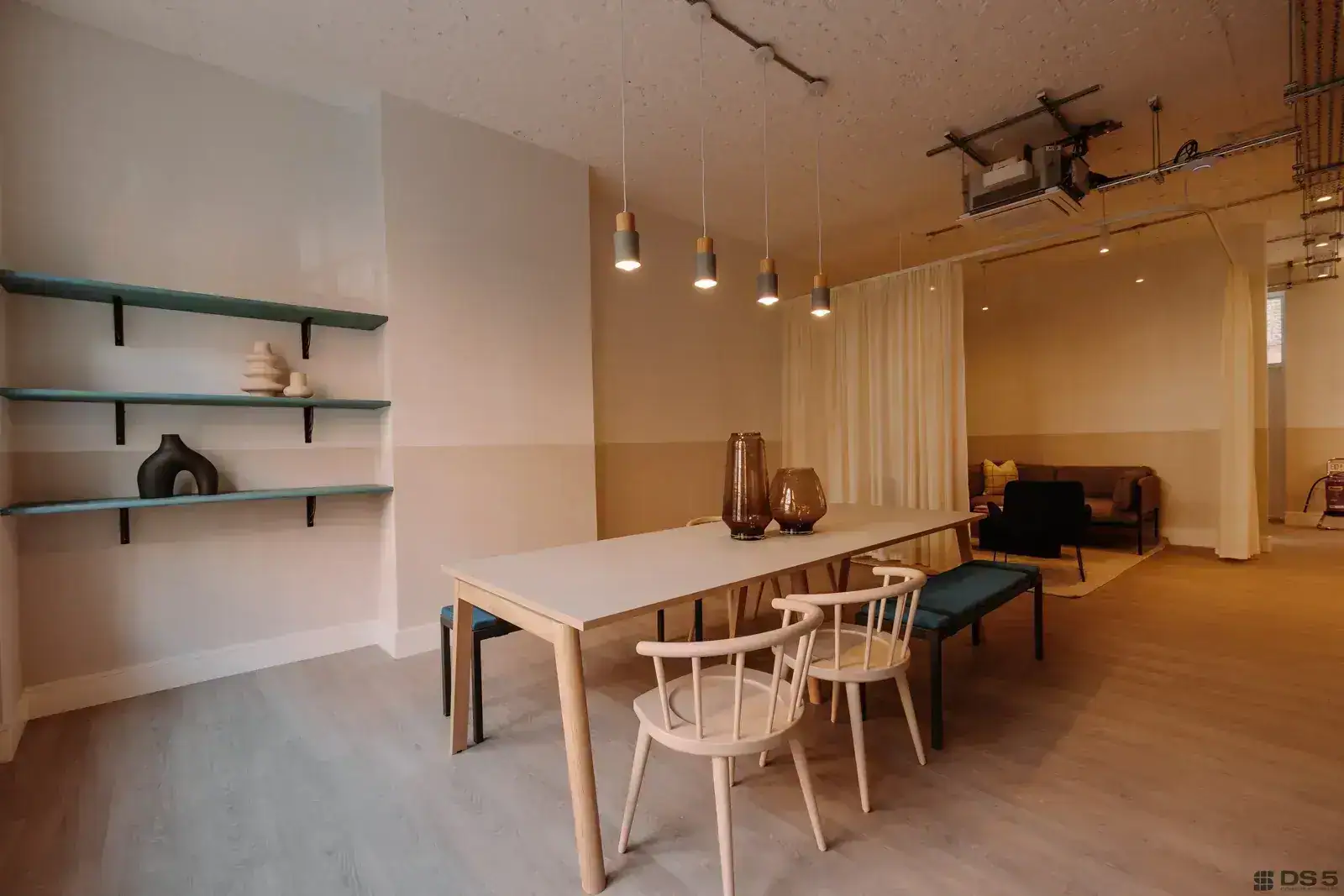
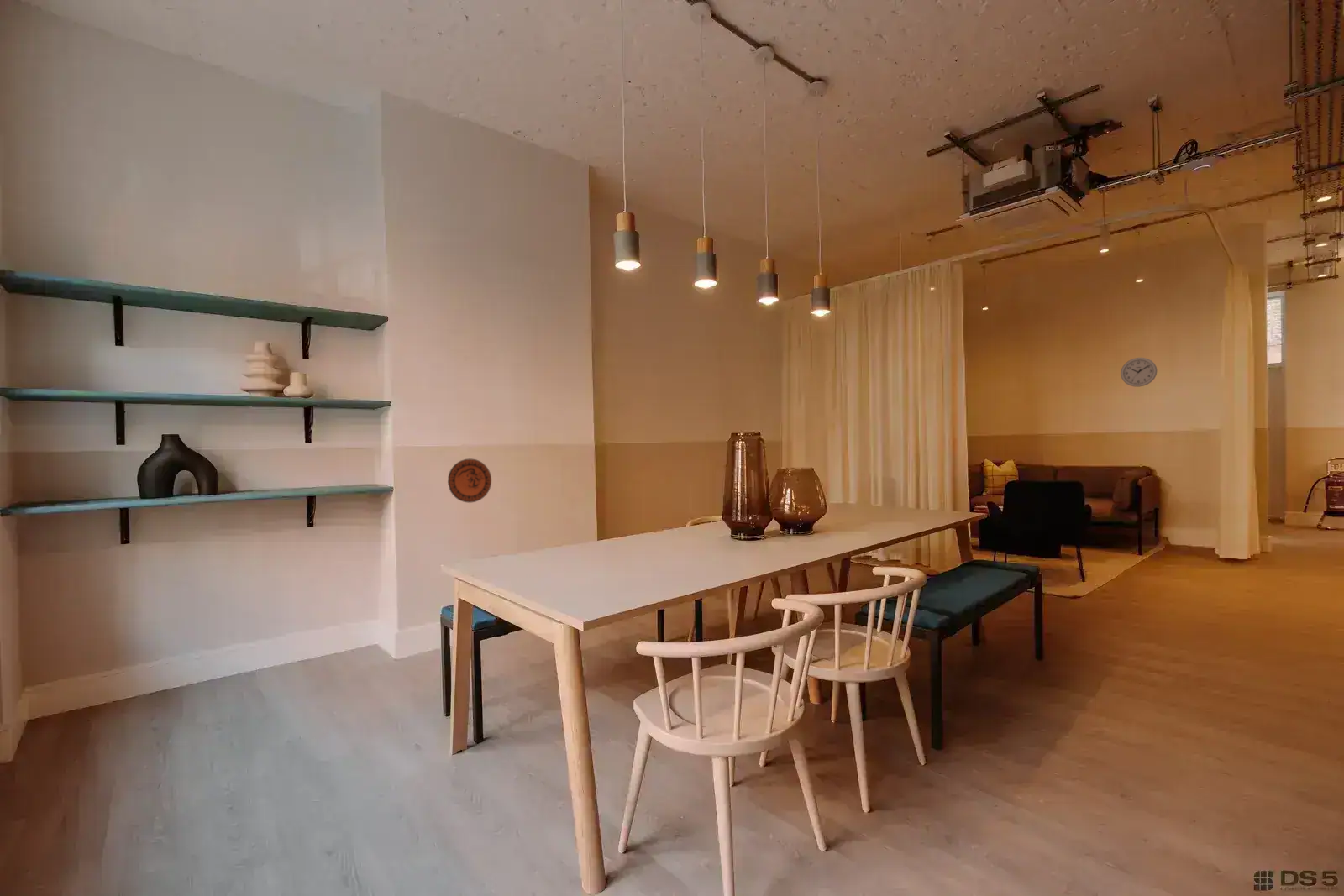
+ decorative plate [447,458,492,504]
+ wall clock [1120,357,1158,388]
